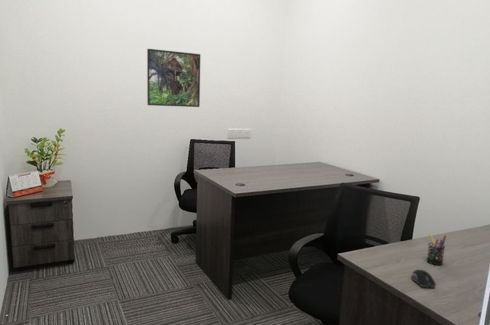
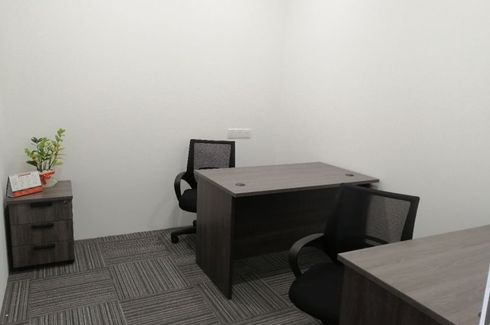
- computer mouse [411,269,437,288]
- pen holder [426,232,447,266]
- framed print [146,48,201,108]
